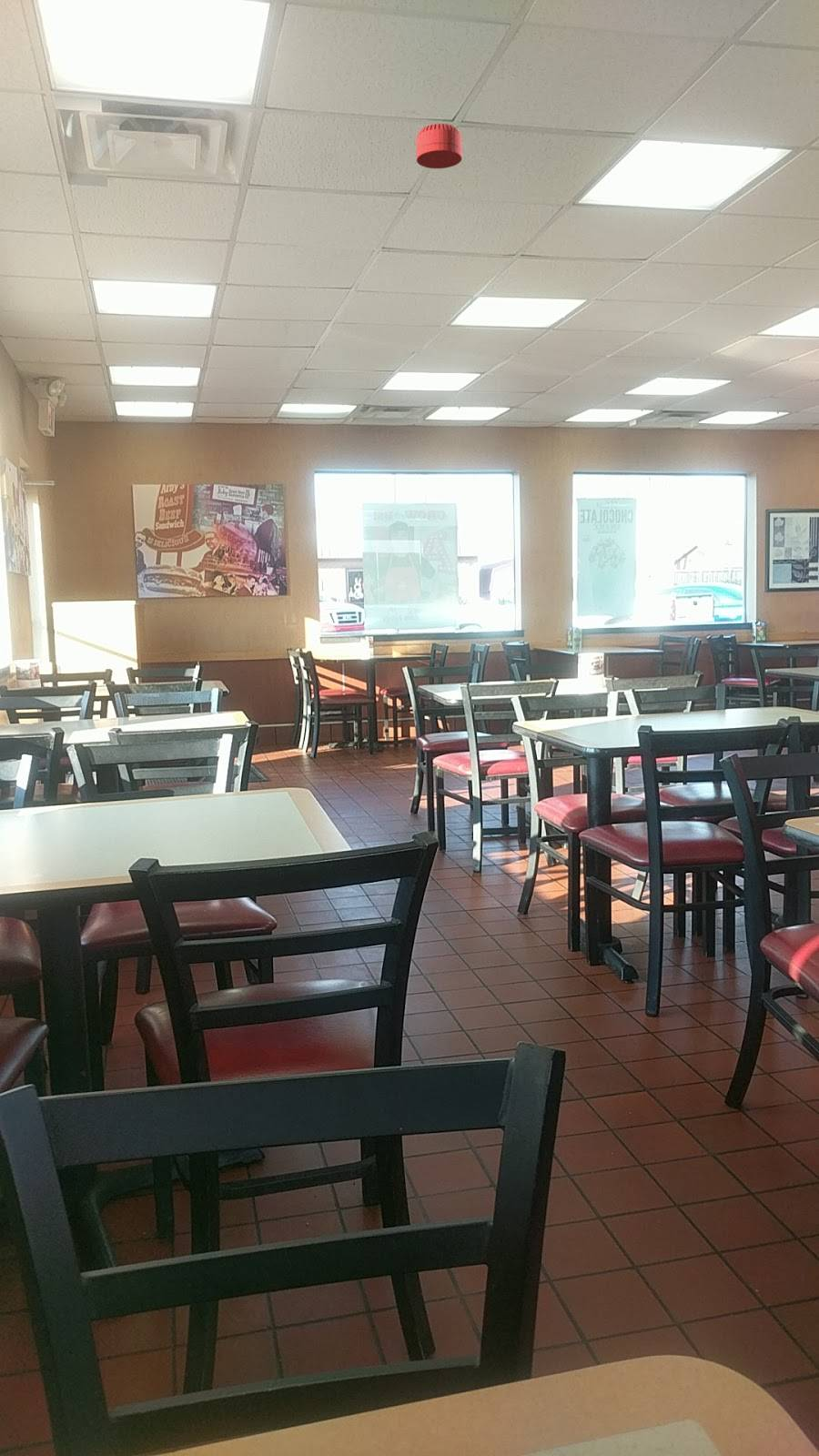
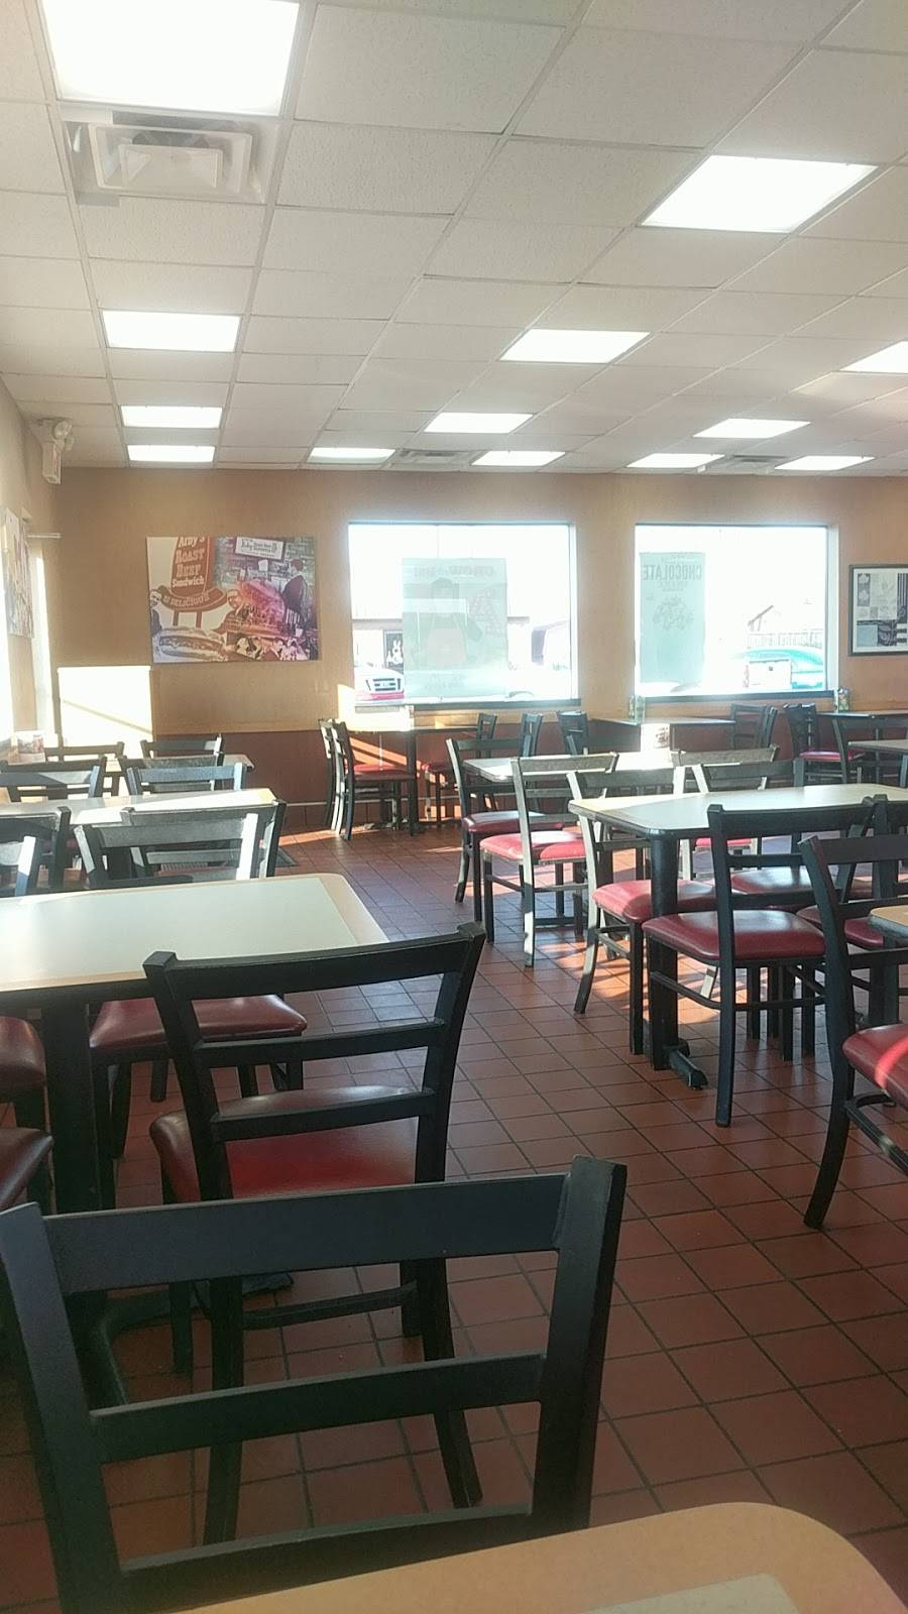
- smoke detector [415,123,463,169]
